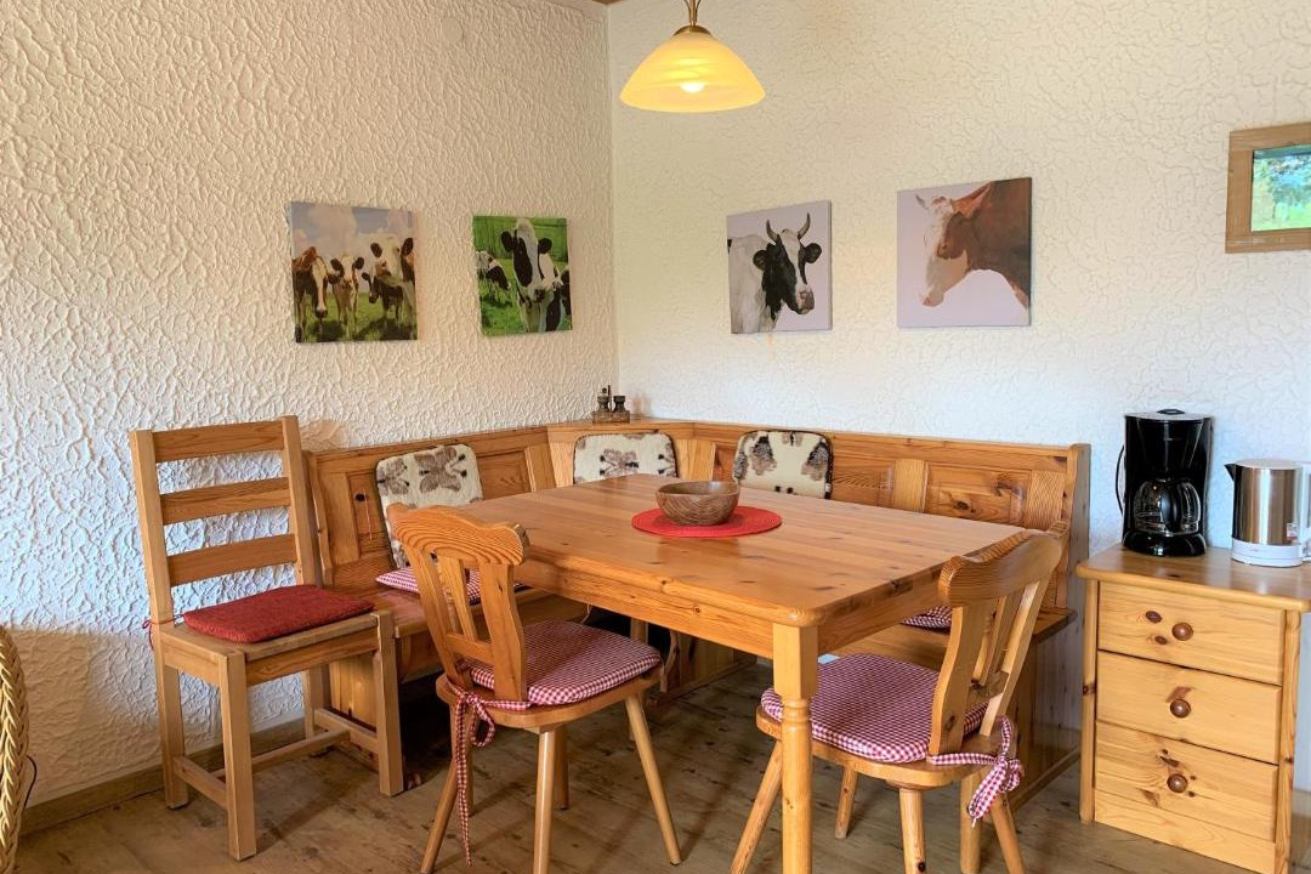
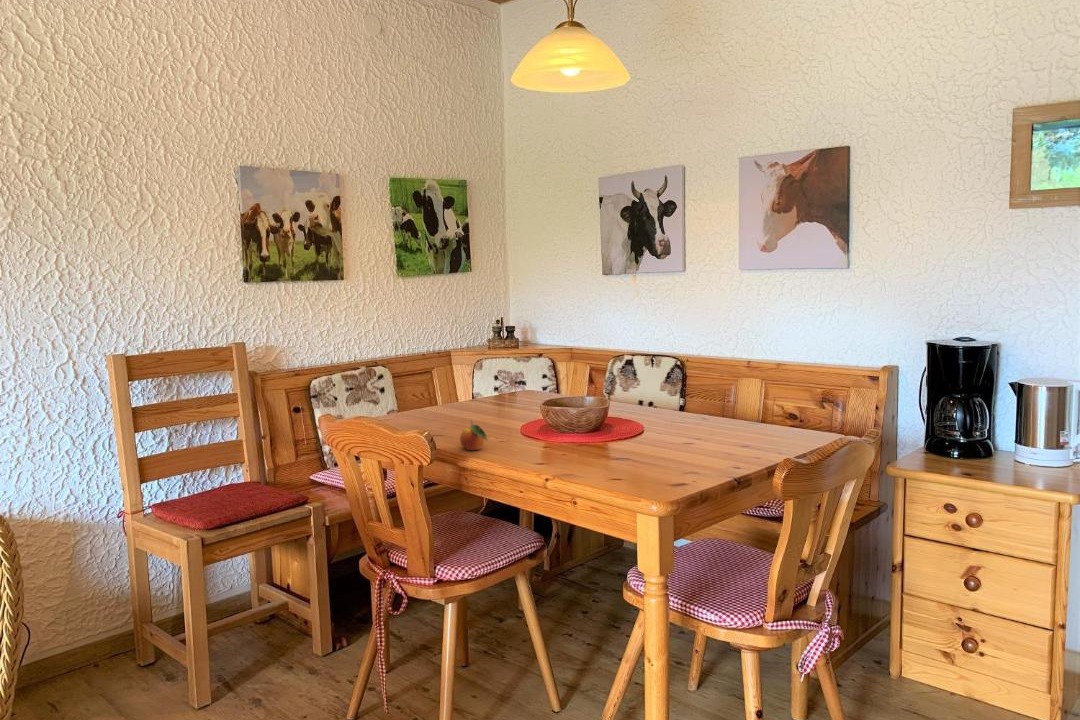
+ fruit [459,418,489,452]
